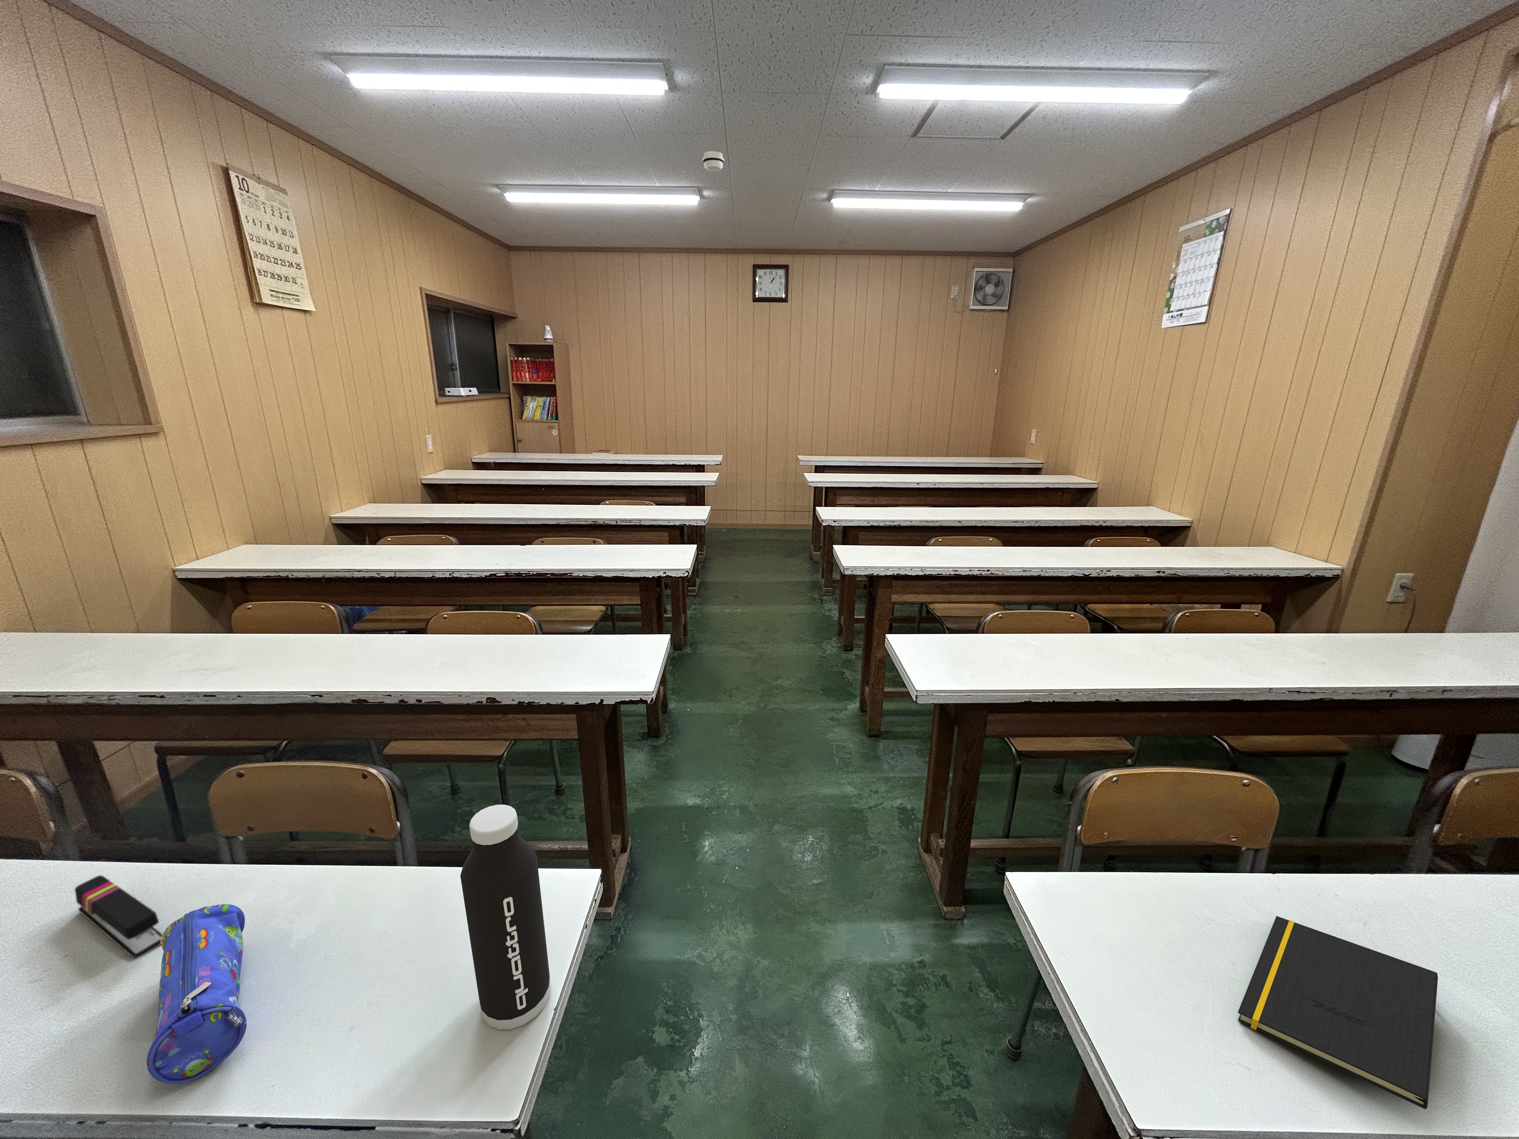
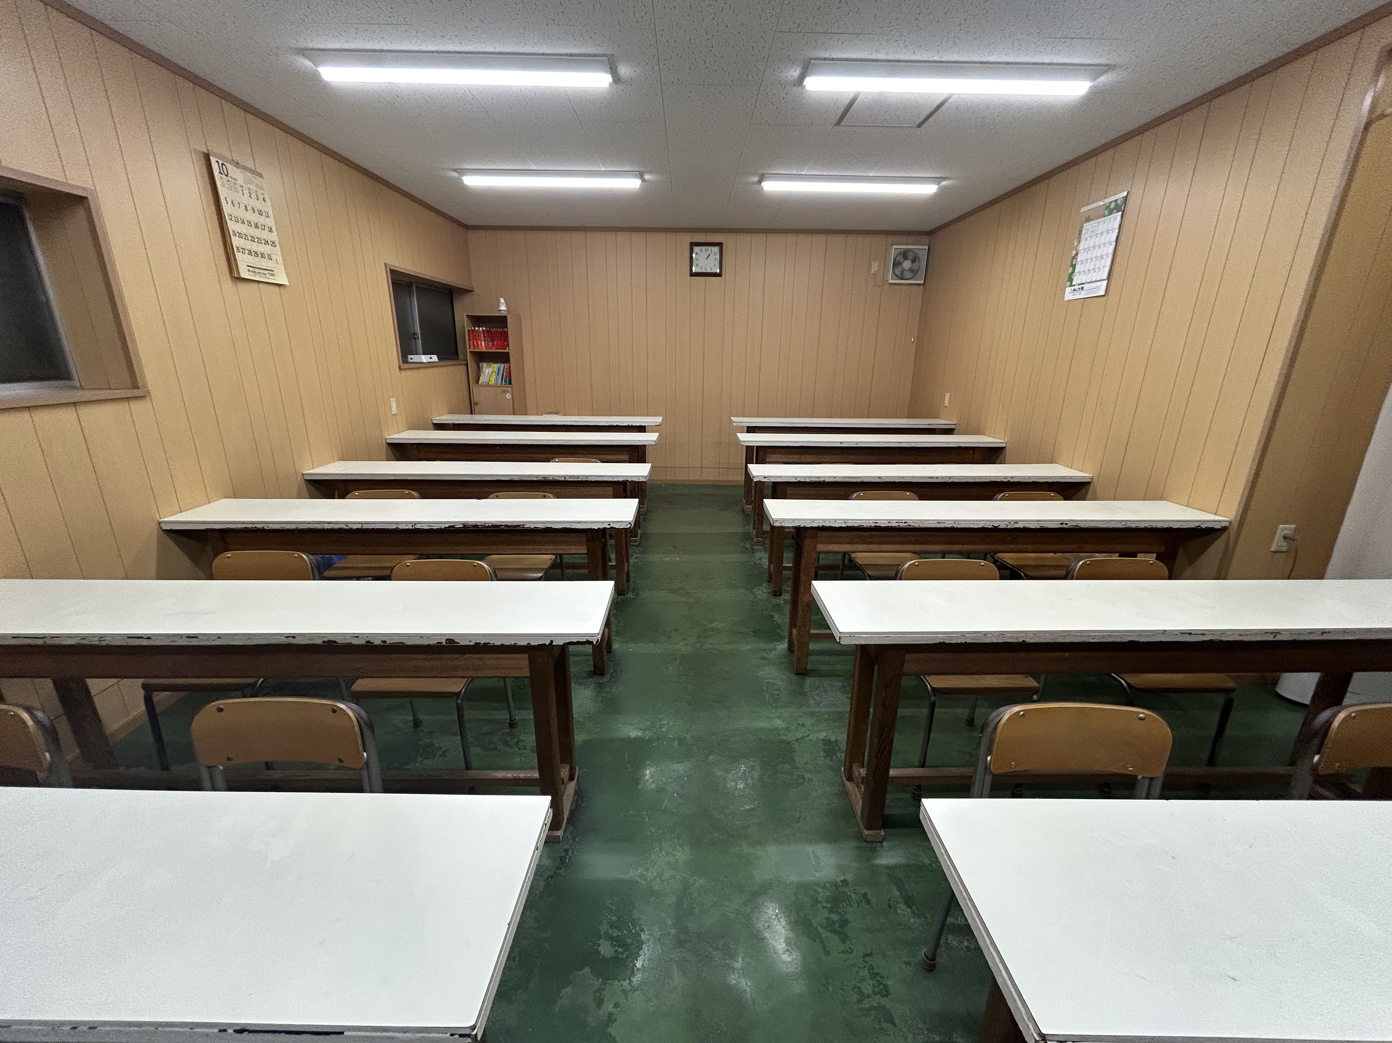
- water bottle [460,804,551,1030]
- notepad [1238,915,1439,1109]
- stapler [74,875,163,960]
- smoke detector [702,151,725,172]
- pencil case [146,903,248,1084]
